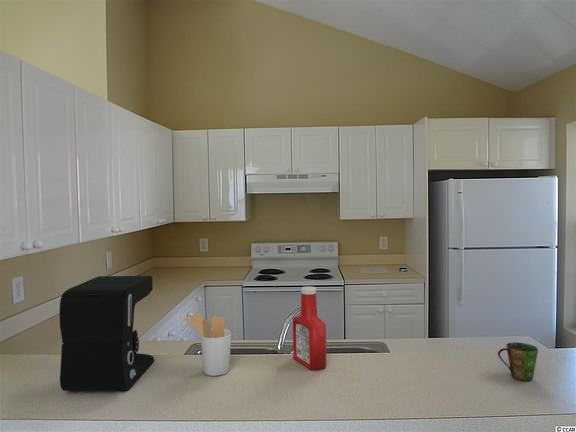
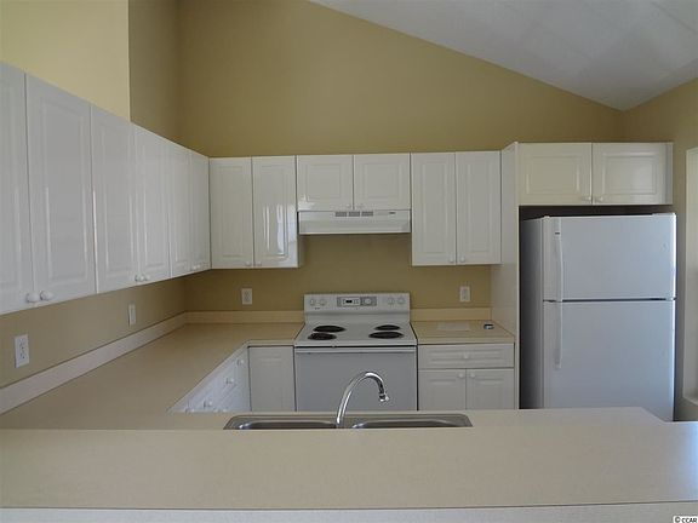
- cup [497,341,539,382]
- coffee maker [58,275,156,392]
- soap bottle [292,286,327,371]
- utensil holder [184,313,232,377]
